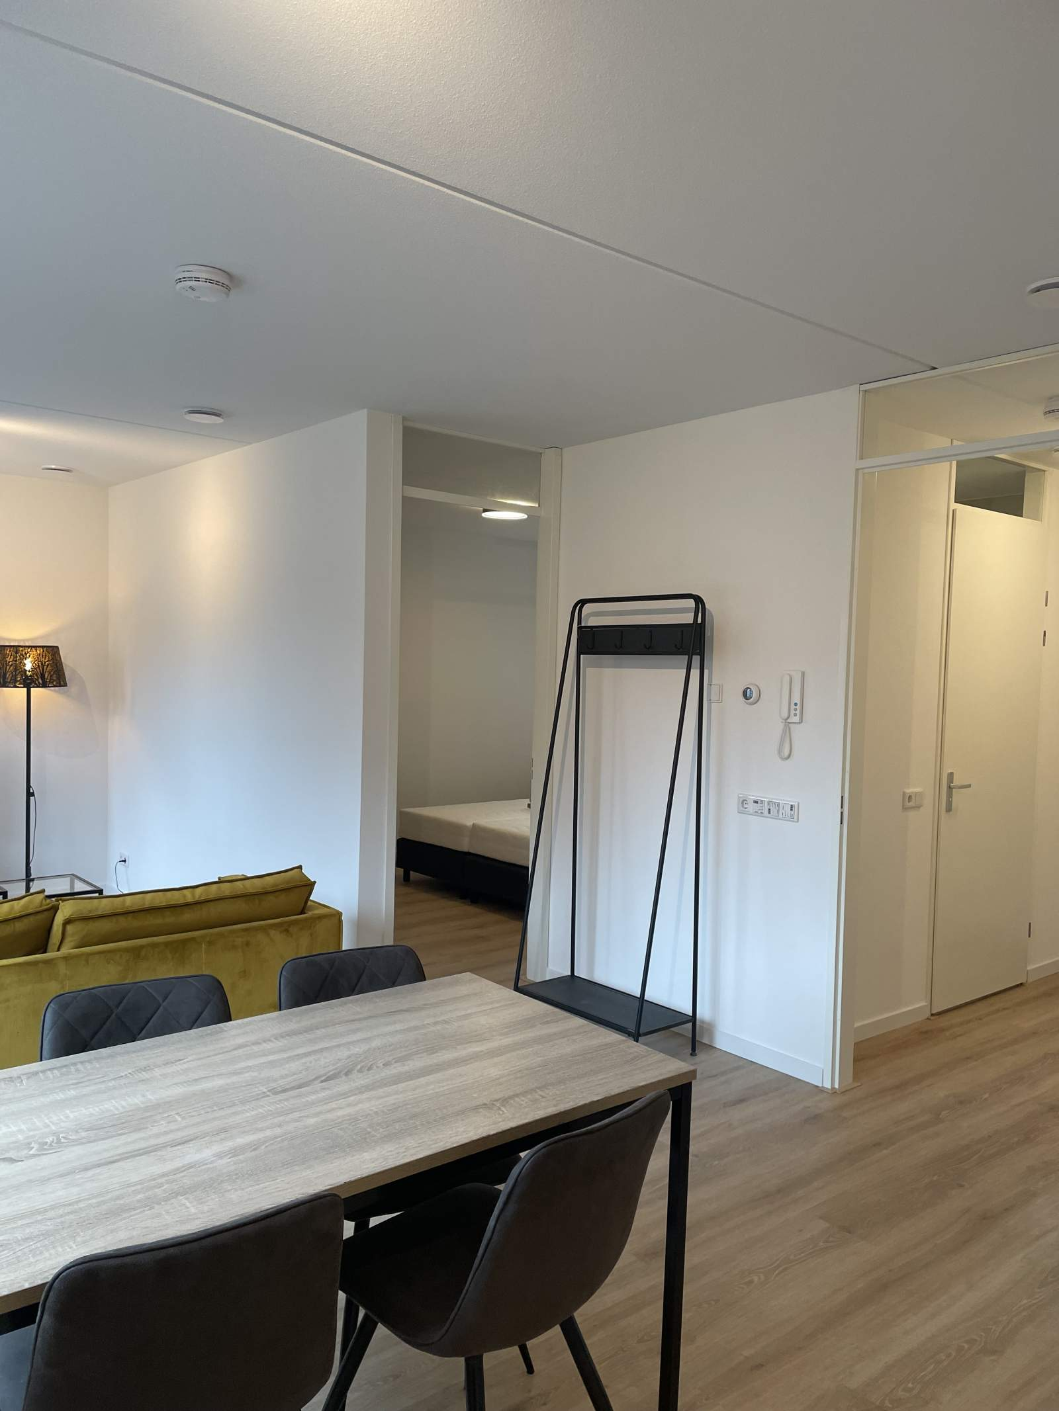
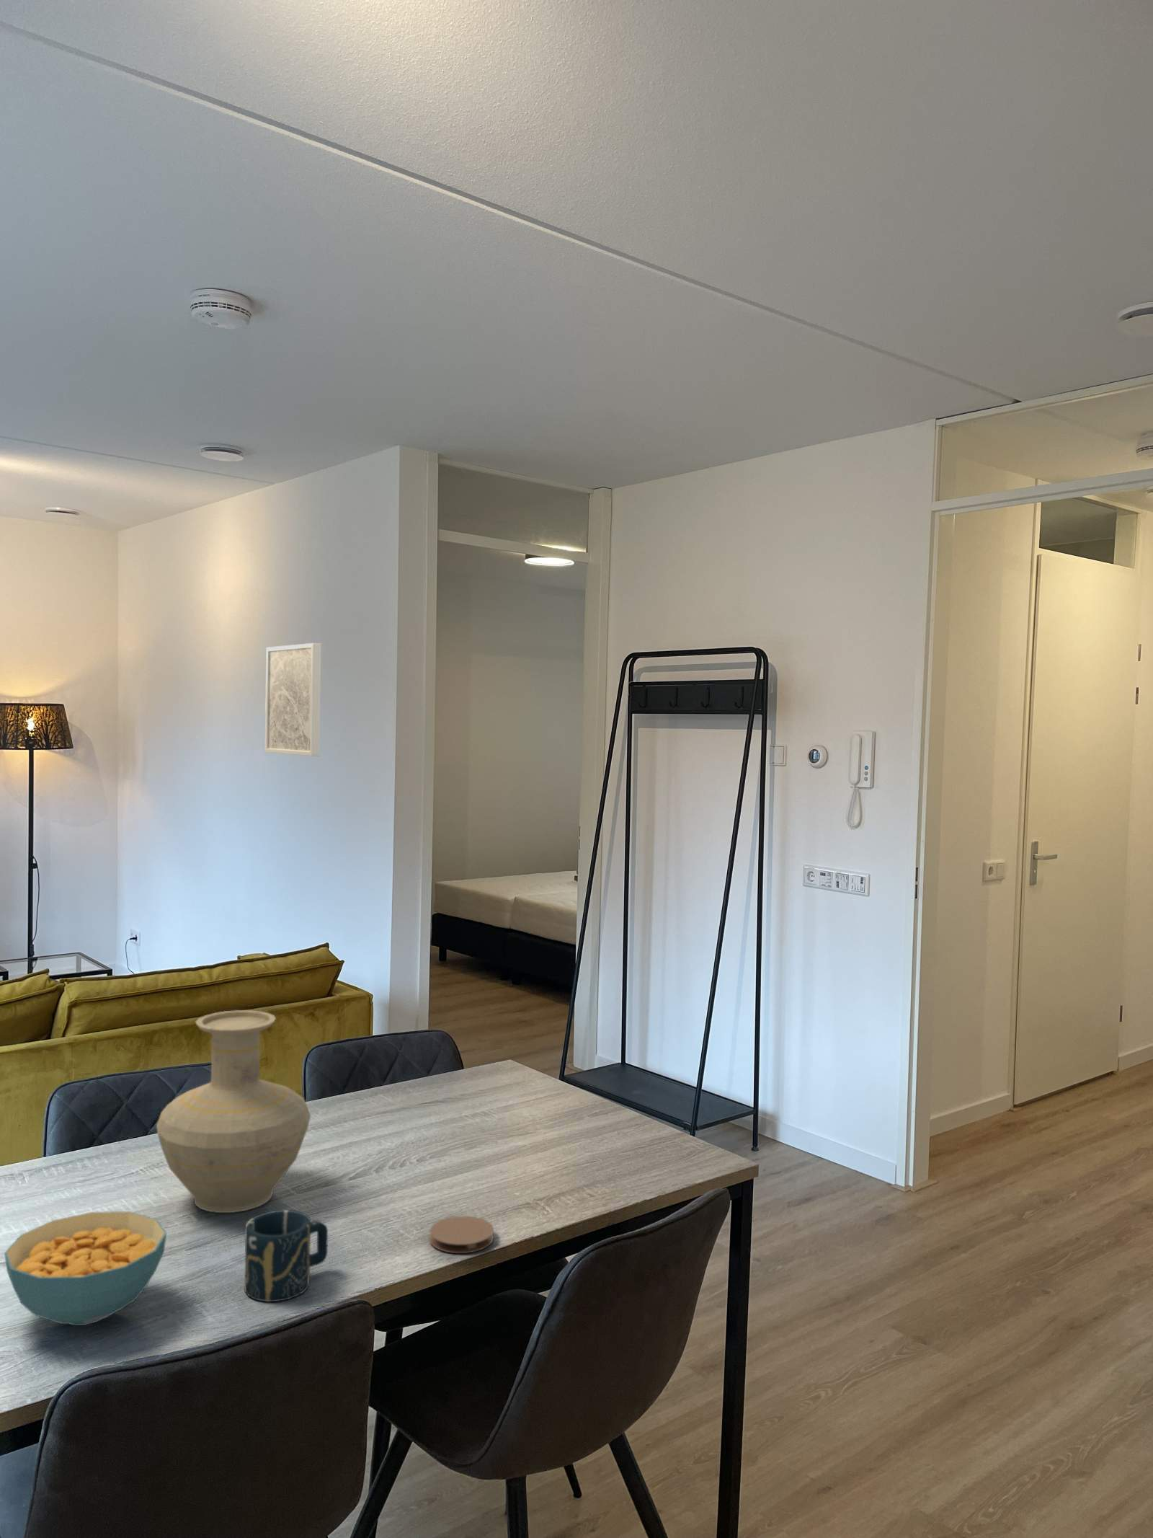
+ cereal bowl [4,1211,167,1326]
+ coaster [429,1214,494,1254]
+ vase [156,1010,311,1213]
+ cup [245,1210,328,1302]
+ wall art [264,642,321,756]
